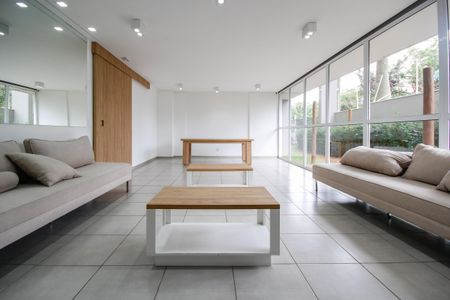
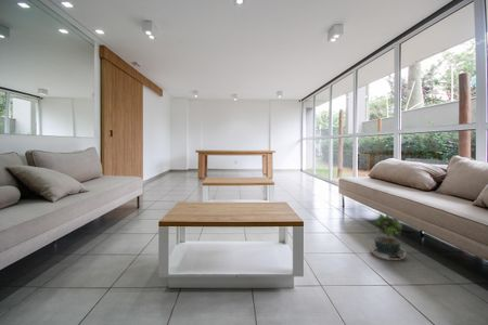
+ potted plant [369,212,407,261]
